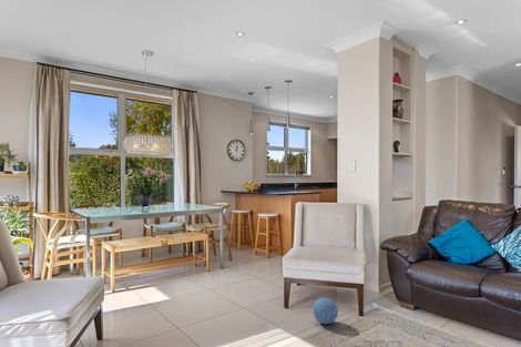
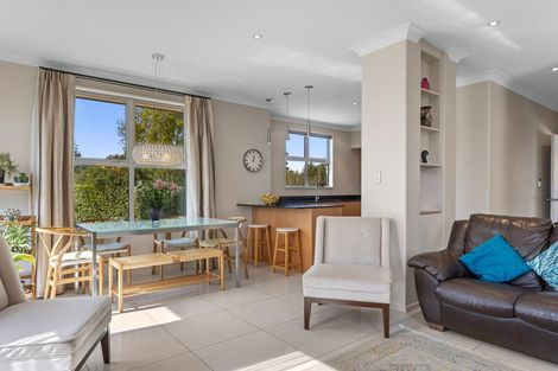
- ball [311,297,339,325]
